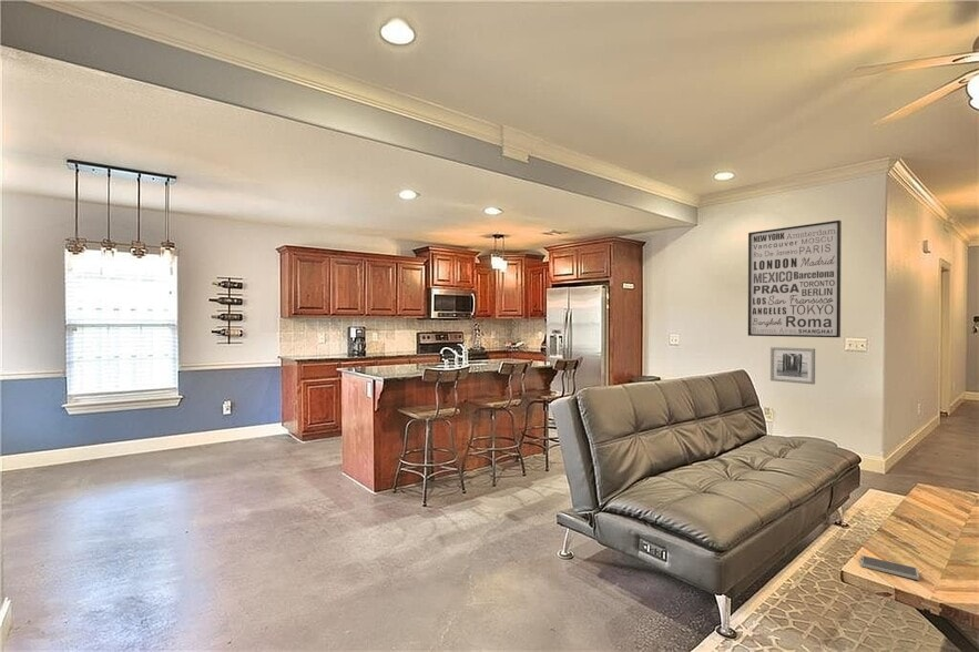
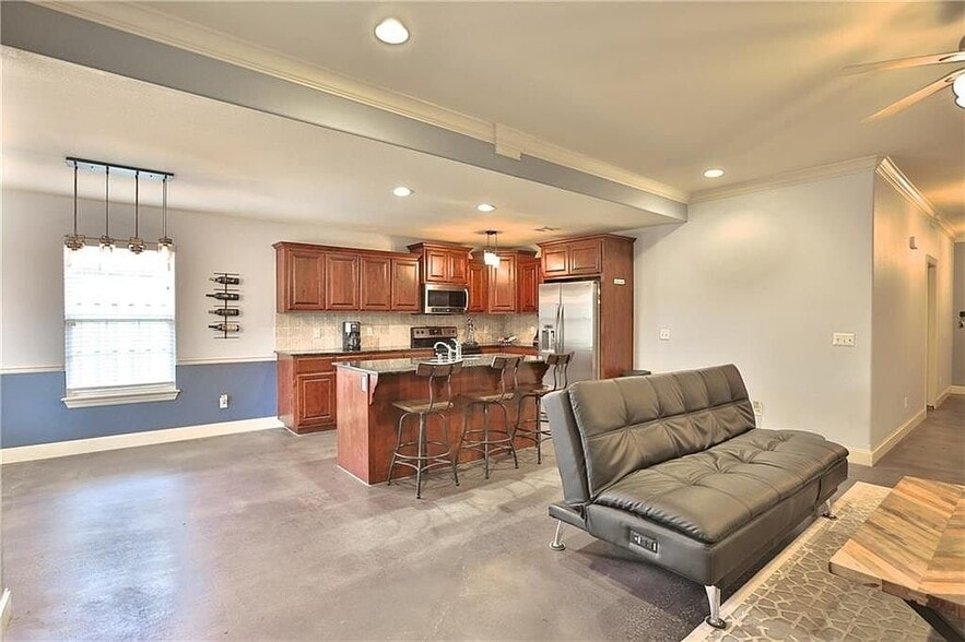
- smartphone [859,554,920,581]
- wall art [769,346,816,386]
- wall art [747,220,843,338]
